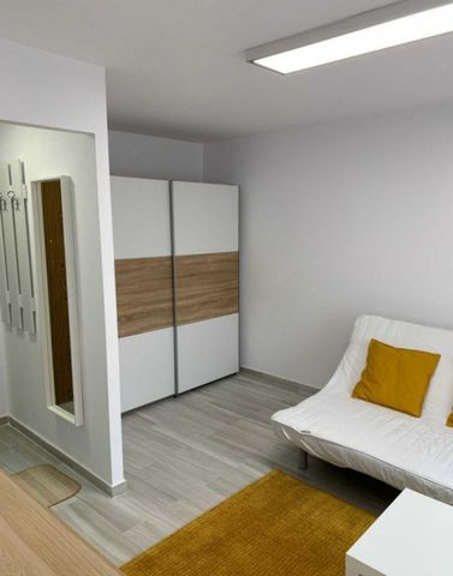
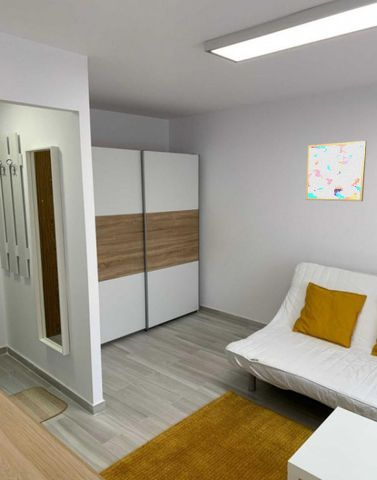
+ wall art [305,140,368,202]
